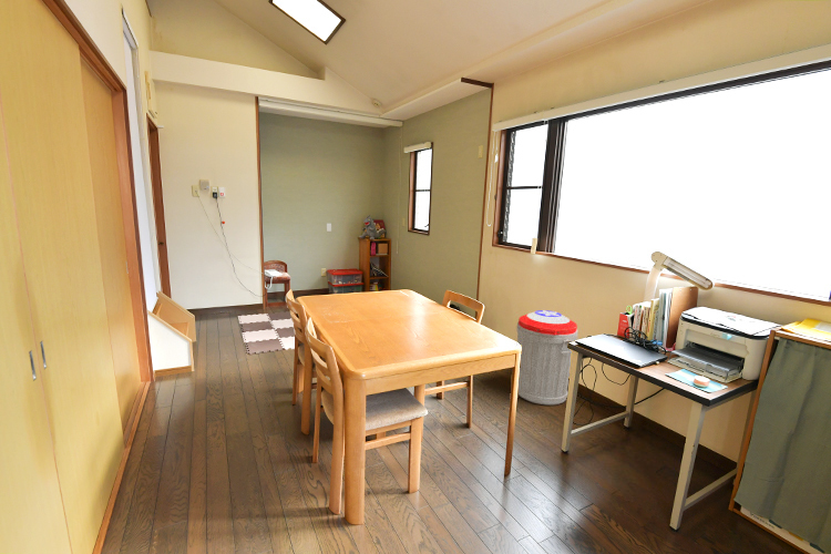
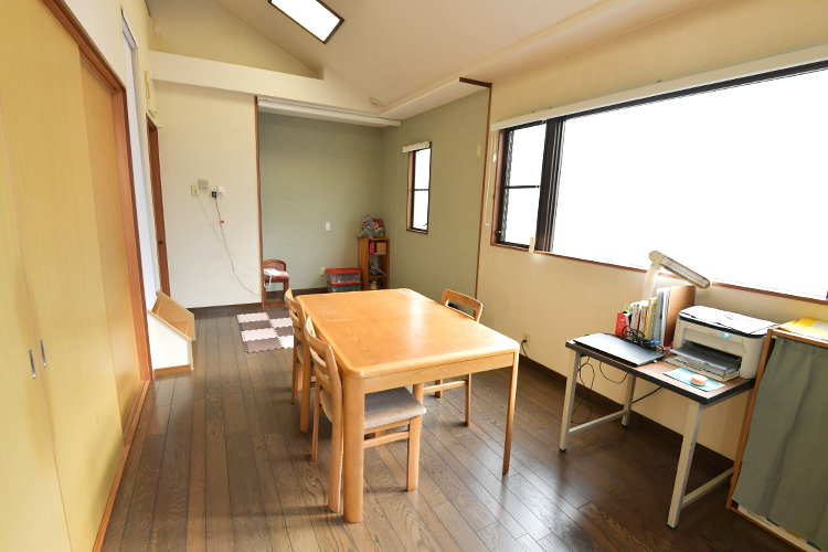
- trash can [515,309,578,407]
